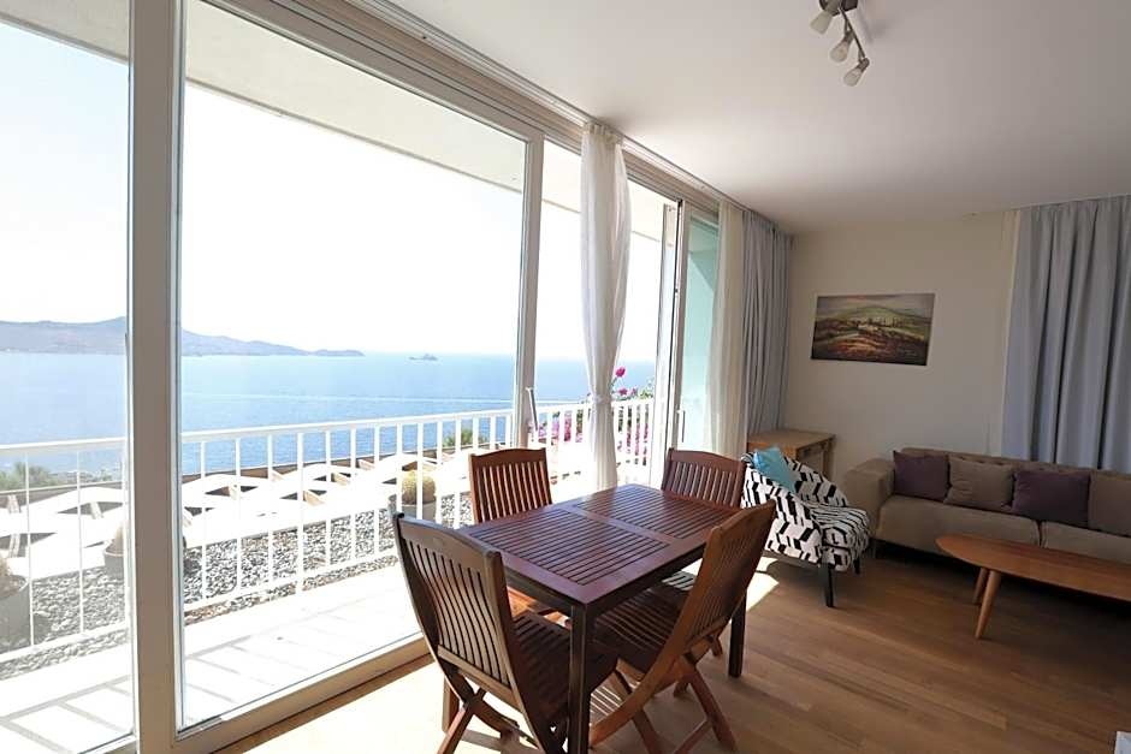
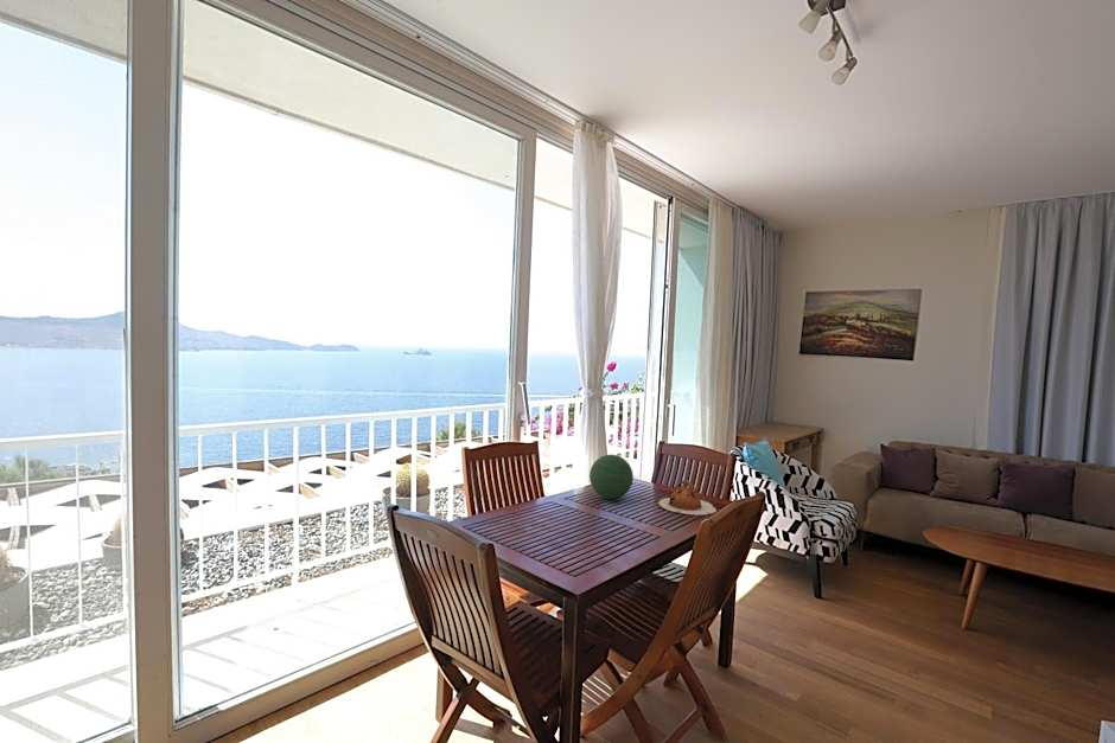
+ teapot [657,479,718,515]
+ decorative orb [588,454,635,500]
